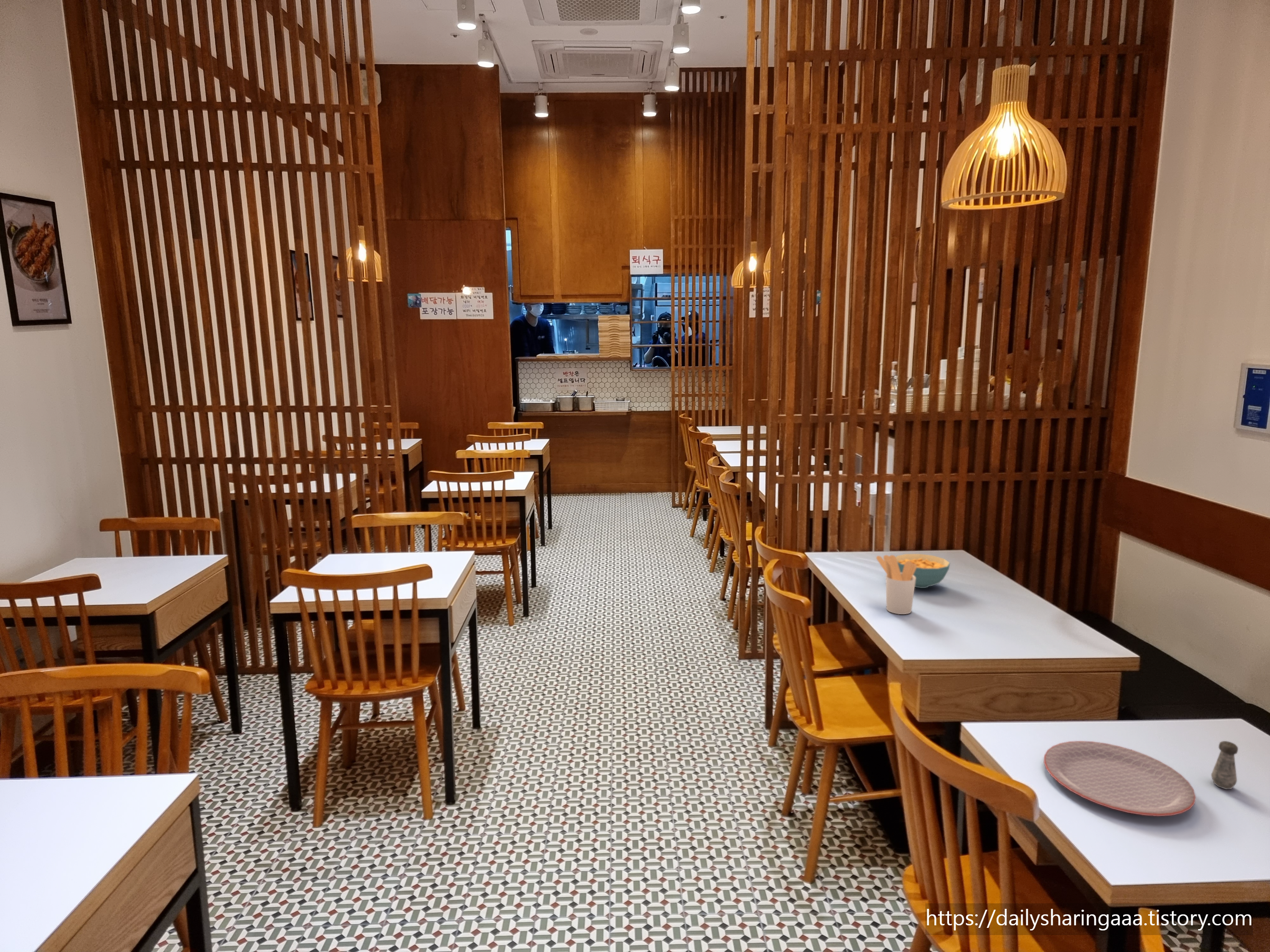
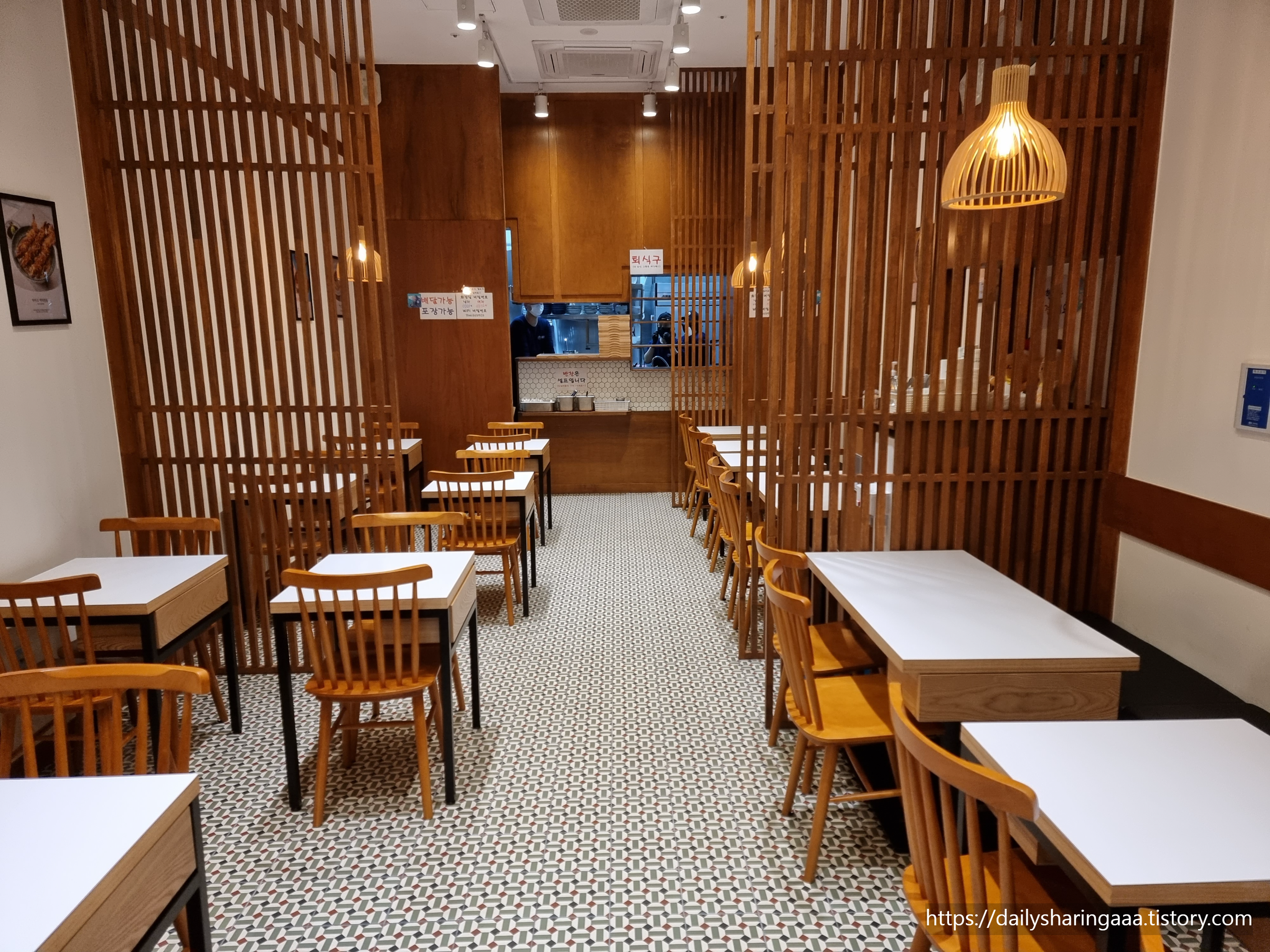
- cereal bowl [895,553,951,589]
- utensil holder [876,555,917,615]
- plate [1044,740,1196,817]
- salt shaker [1211,740,1239,790]
